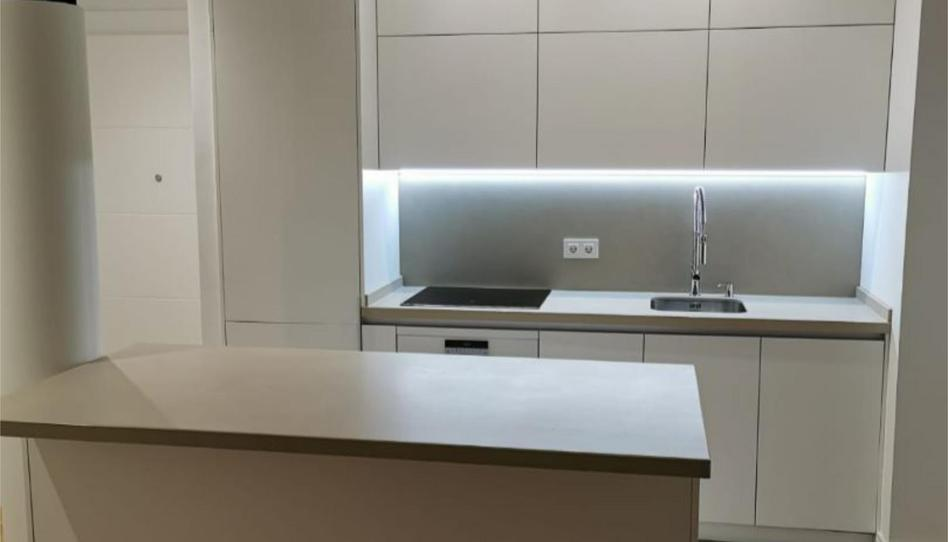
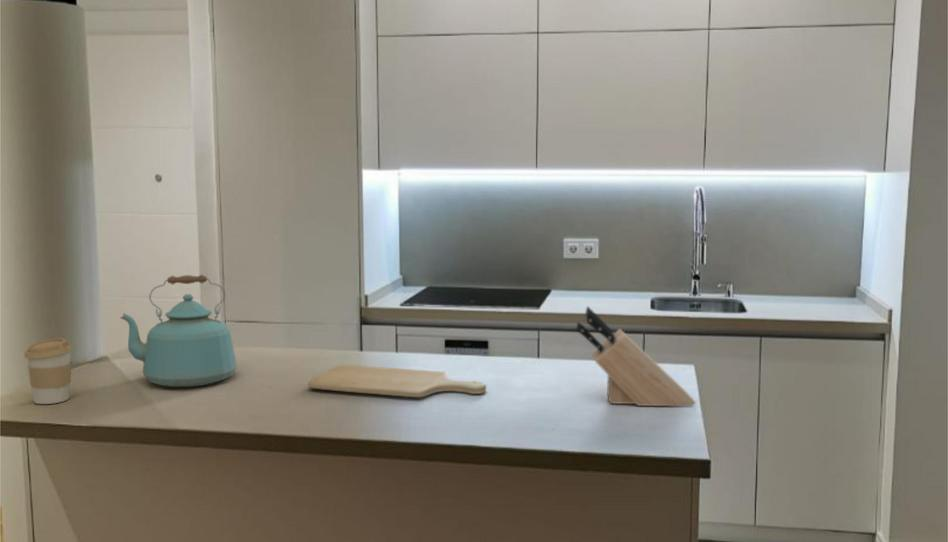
+ kettle [120,274,238,388]
+ knife block [576,305,697,407]
+ chopping board [307,364,487,398]
+ coffee cup [24,338,73,405]
